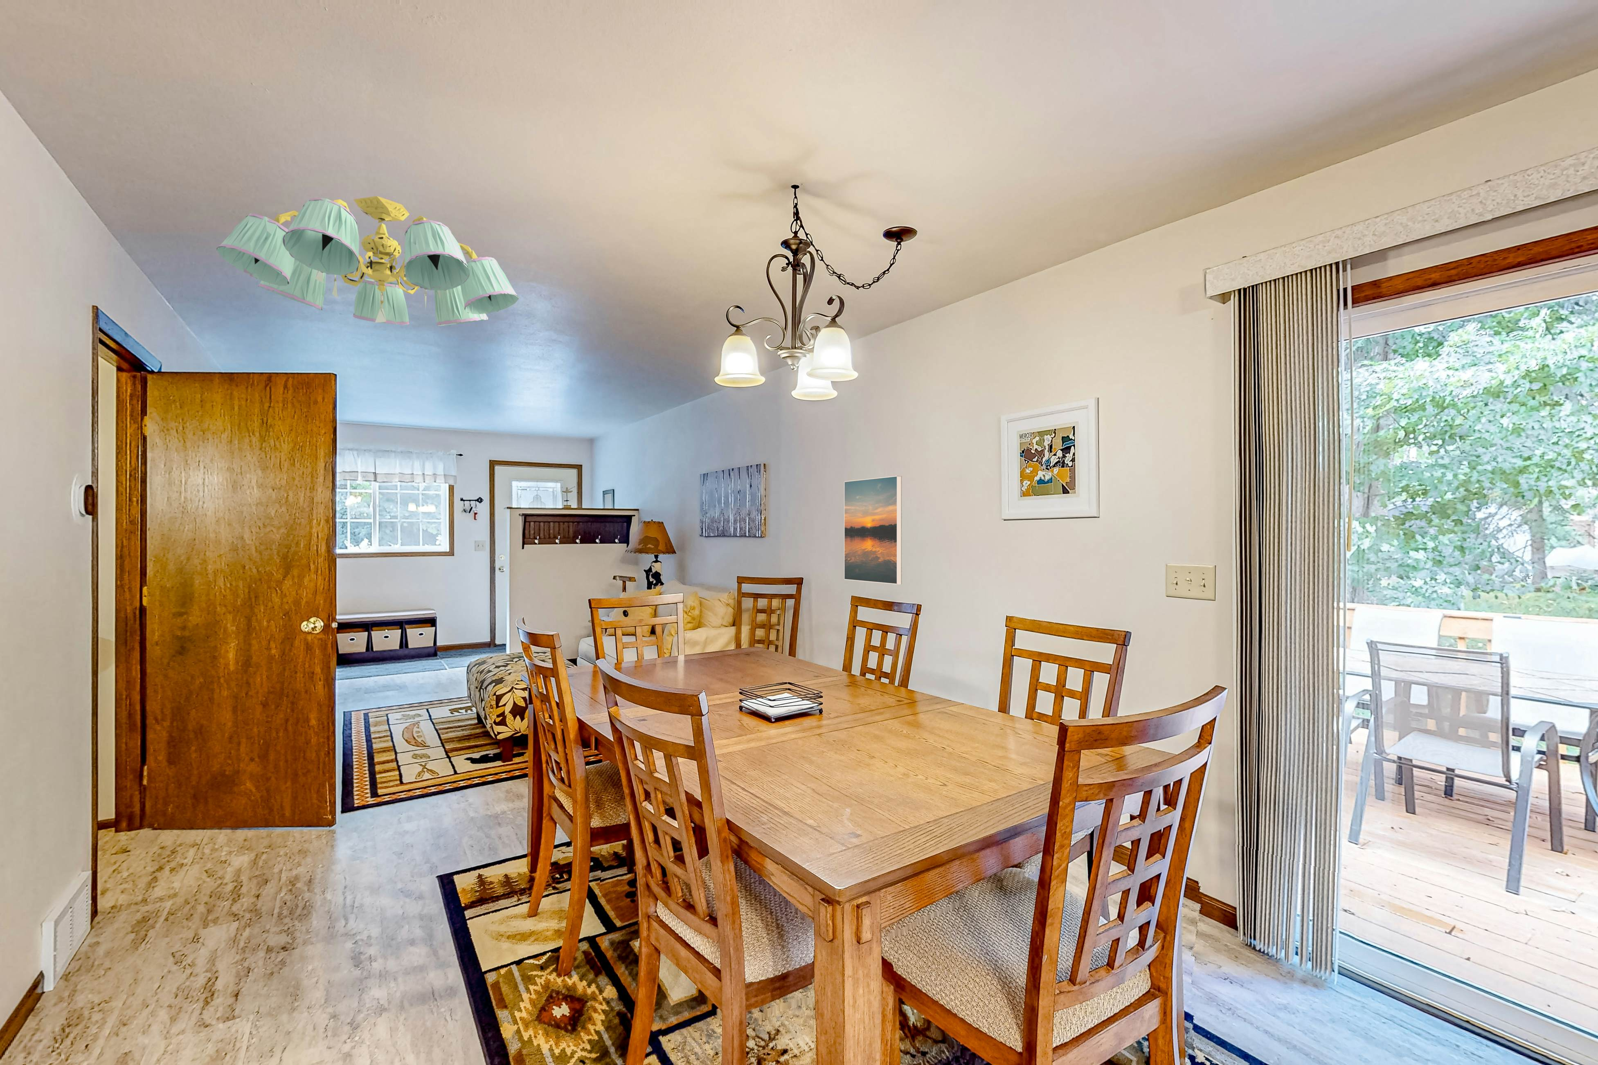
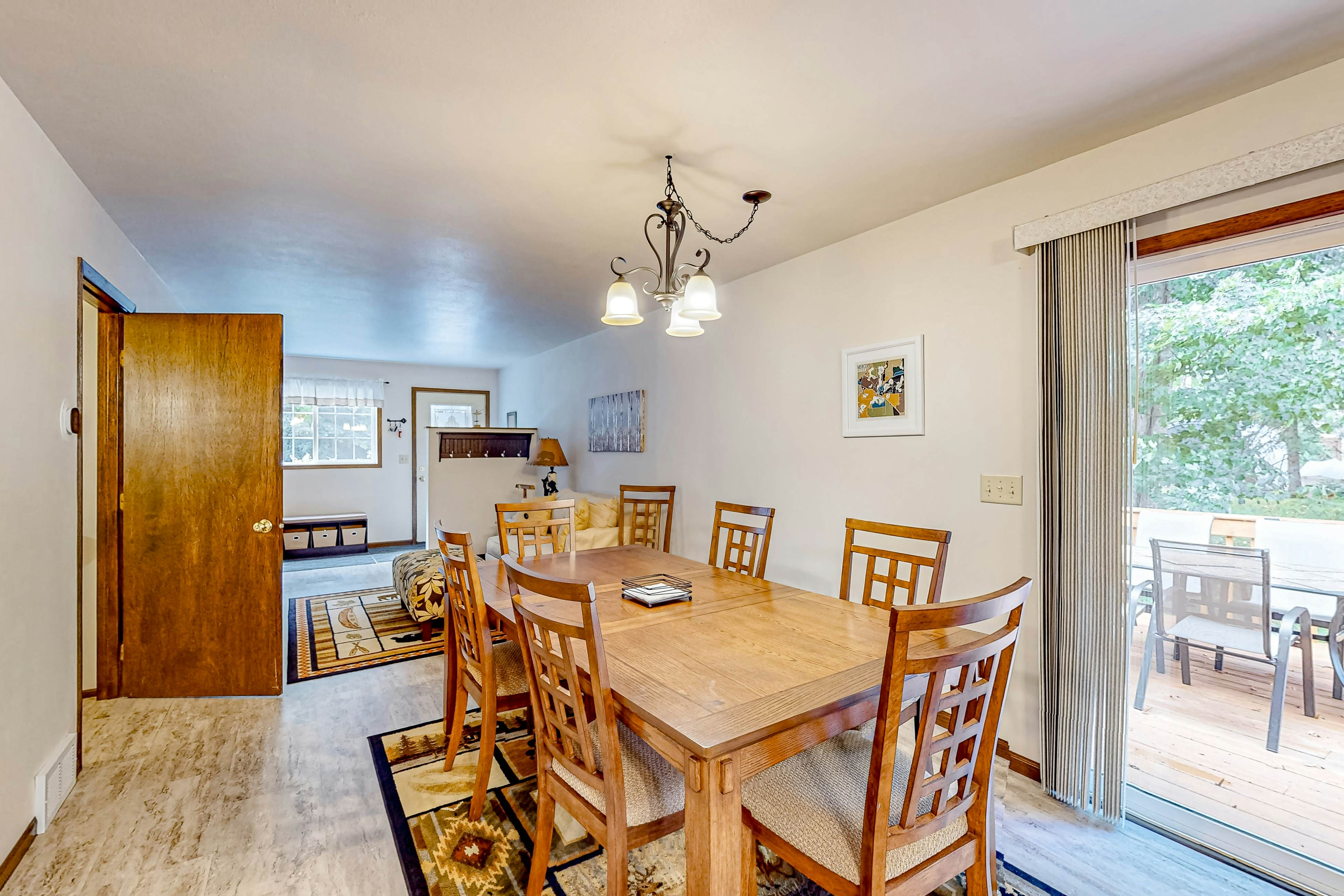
- chandelier [216,195,520,327]
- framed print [844,475,902,585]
